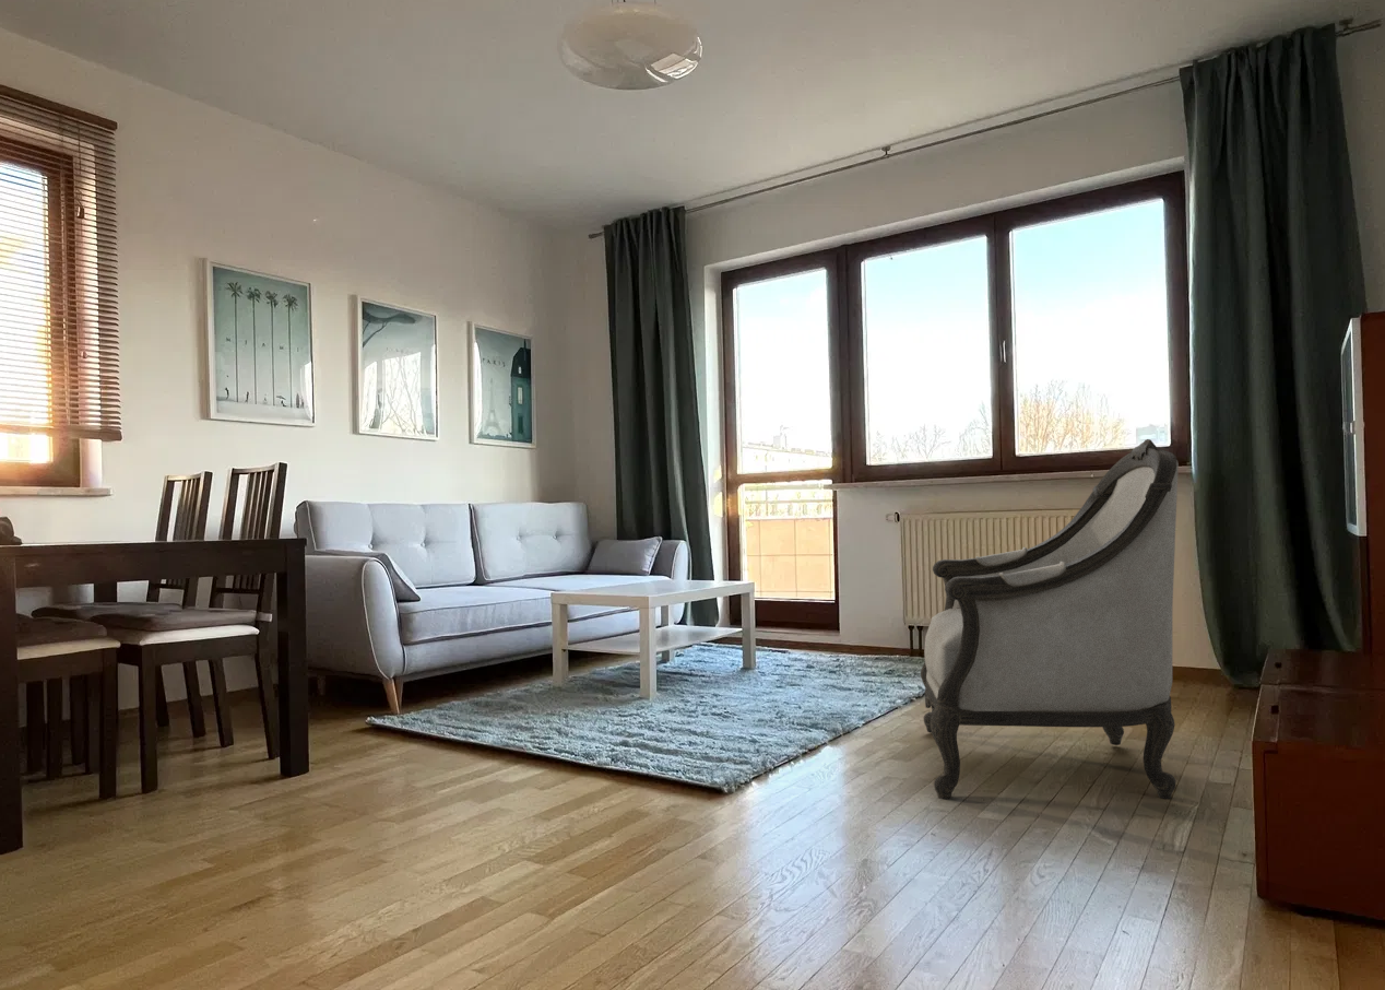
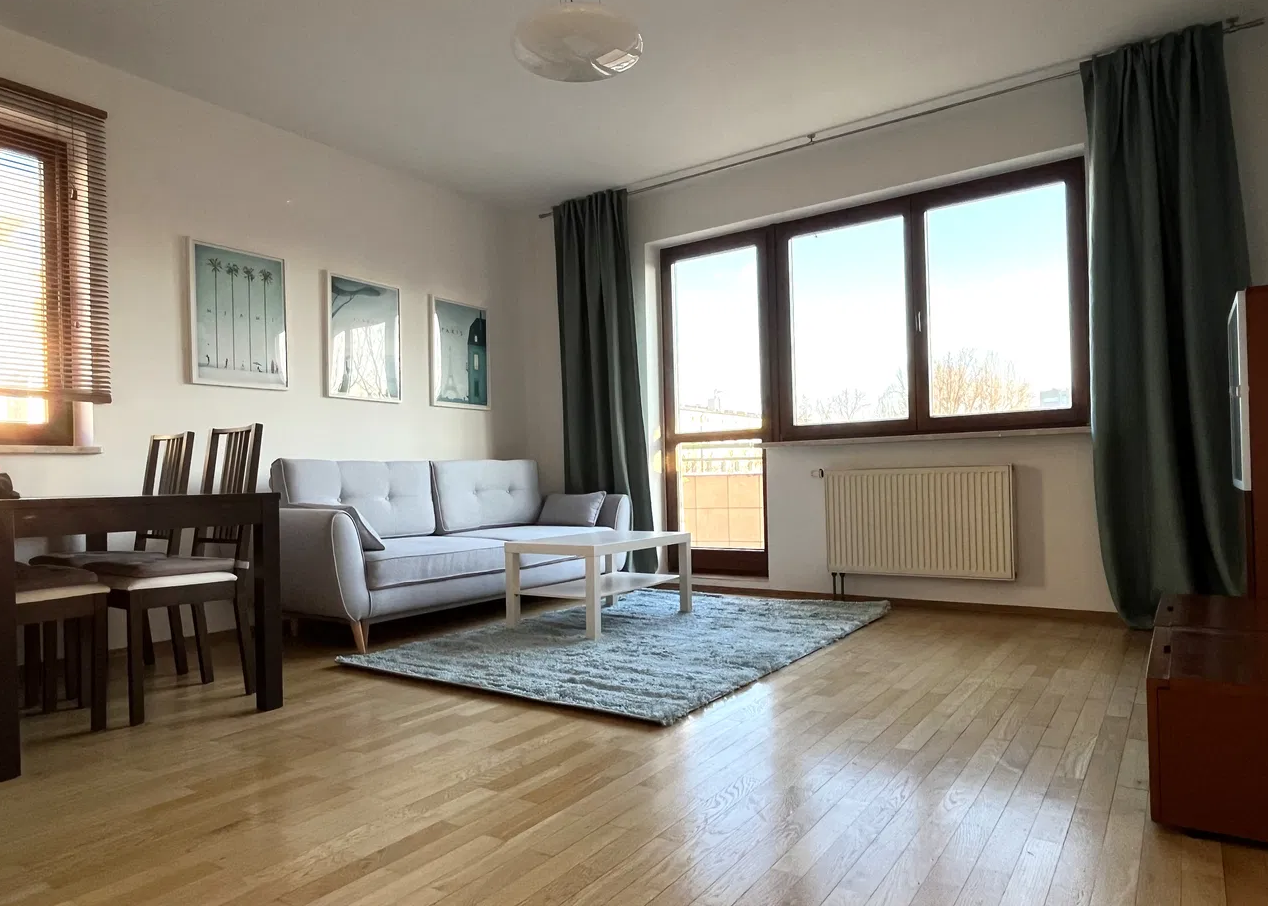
- armchair [920,438,1180,801]
